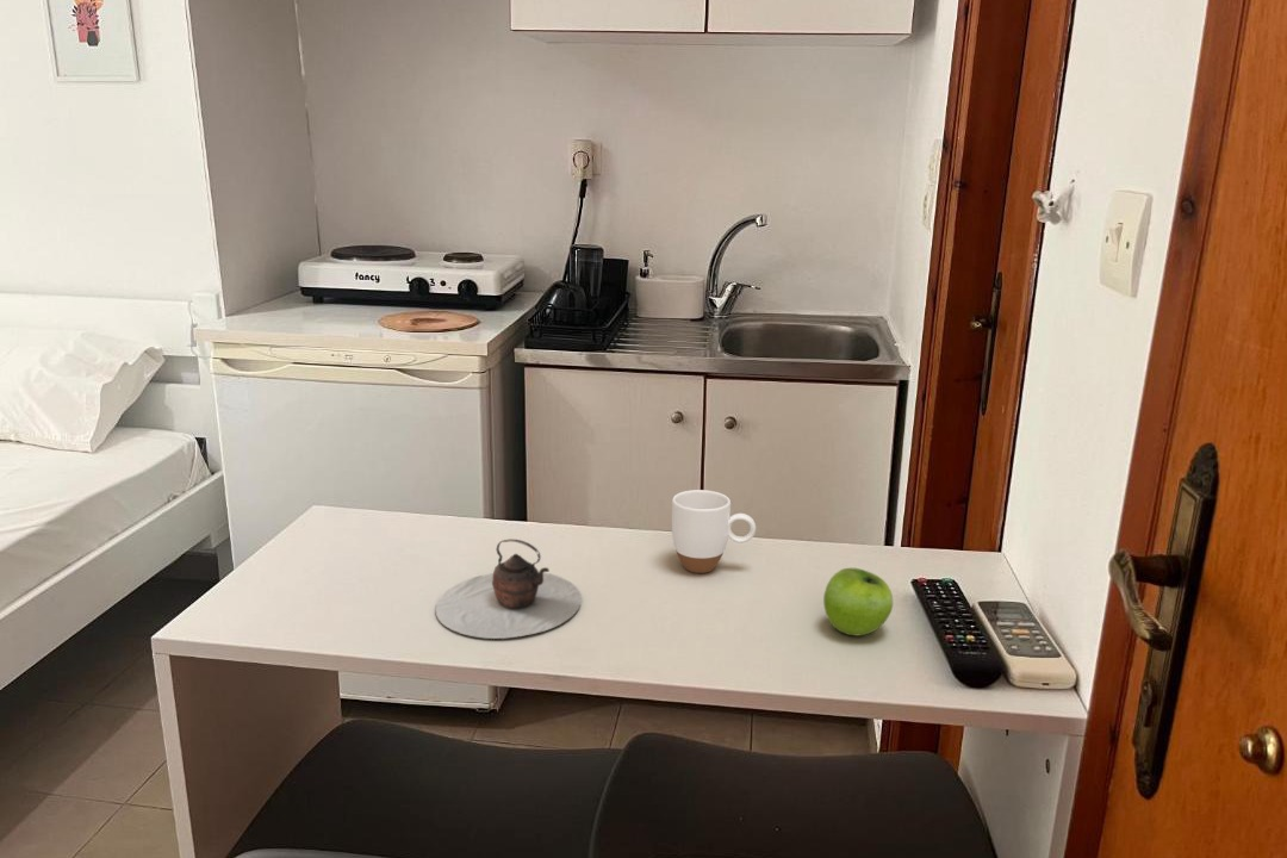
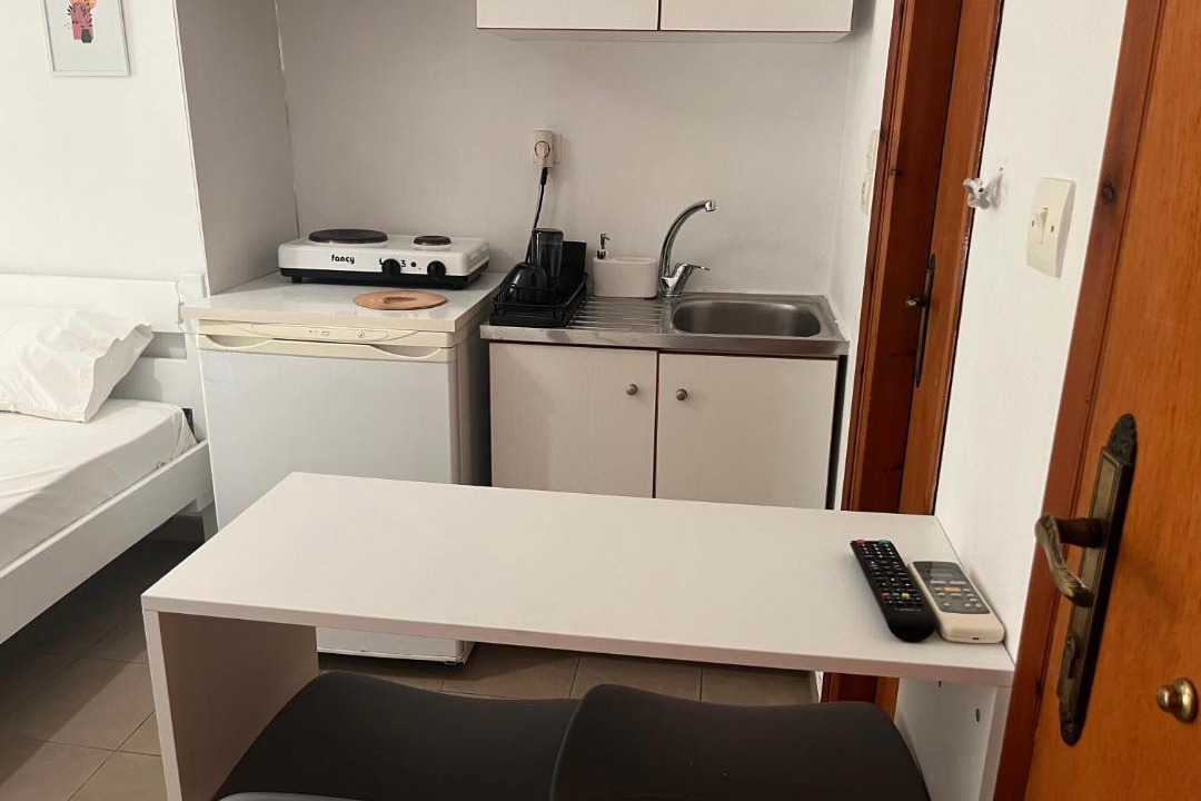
- teapot [434,539,583,640]
- fruit [822,567,894,636]
- mug [671,489,757,574]
